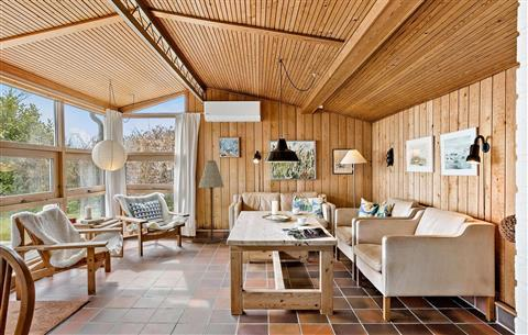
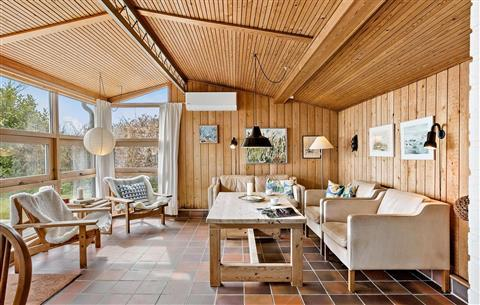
- floor lamp [197,159,226,245]
